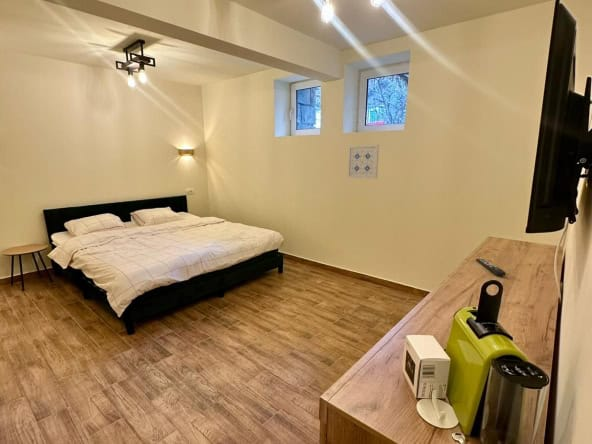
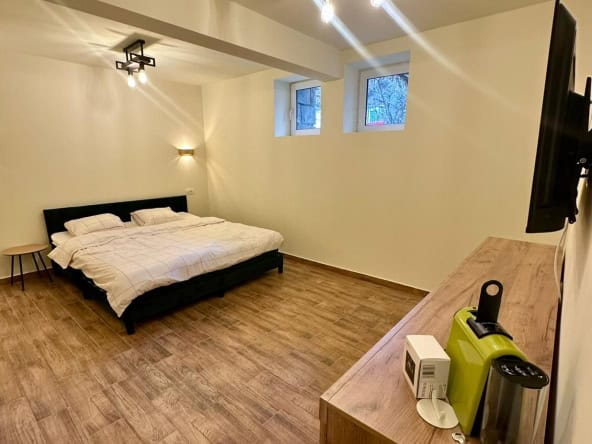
- remote control [475,258,507,276]
- wall art [346,144,380,180]
